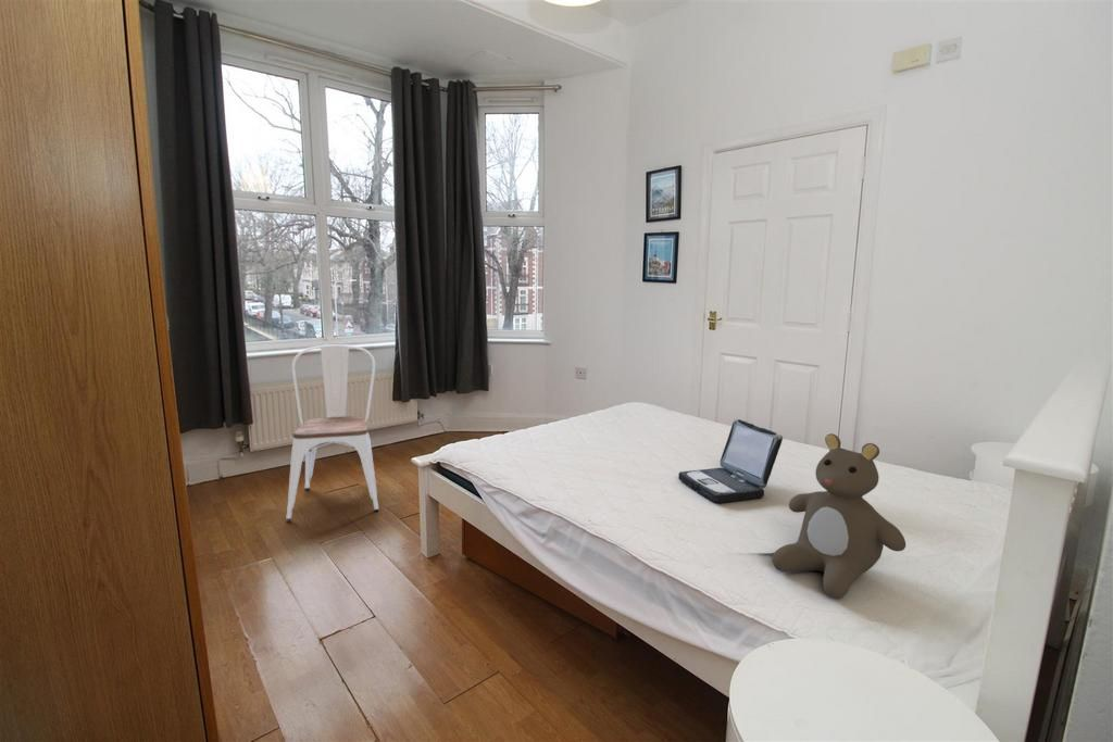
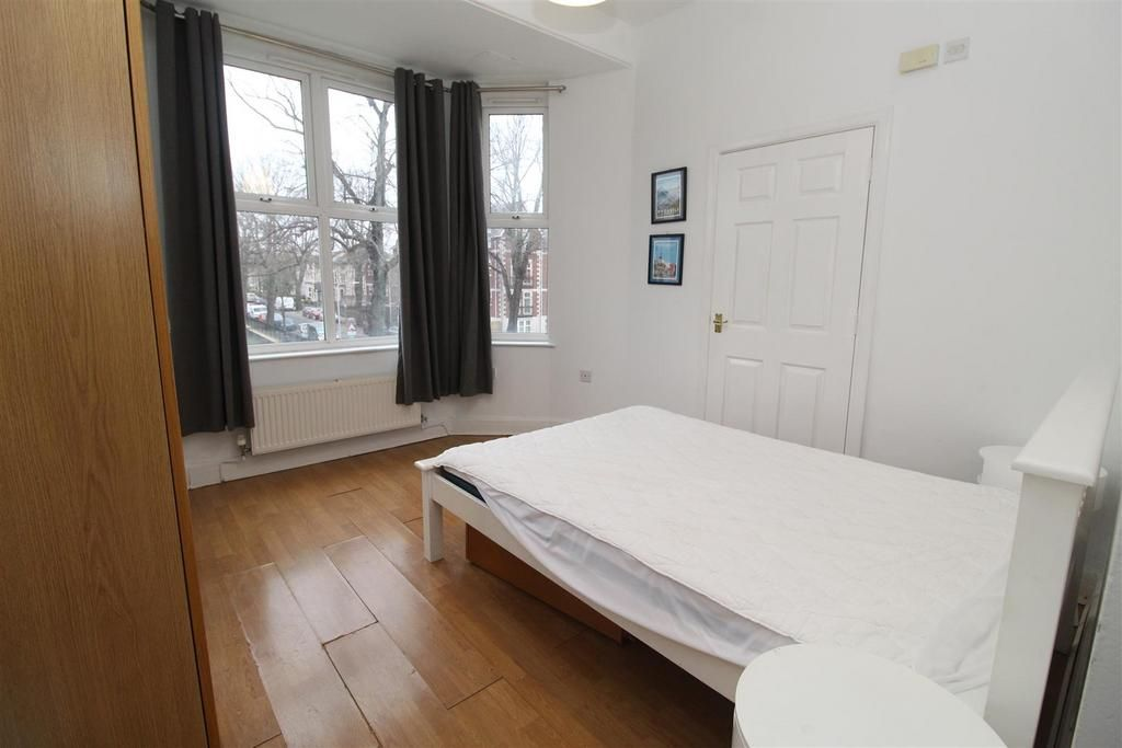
- teddy bear [771,432,906,600]
- chair [285,343,380,521]
- laptop [677,418,784,504]
